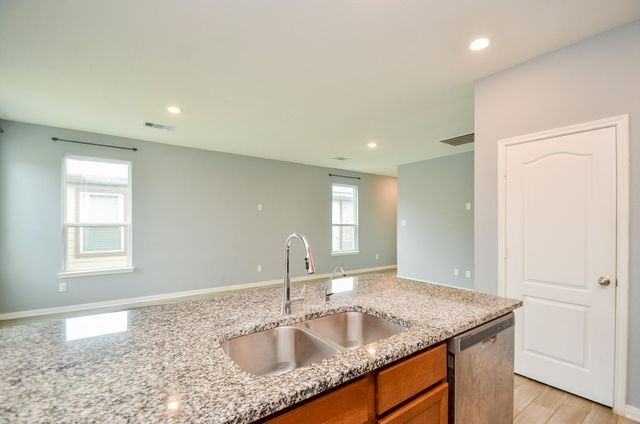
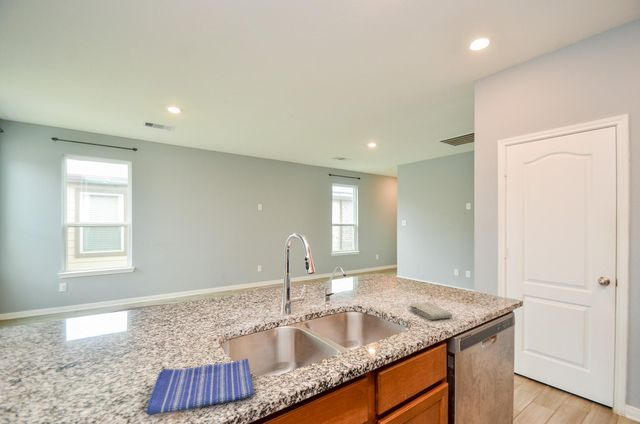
+ washcloth [409,301,453,321]
+ dish towel [145,358,255,416]
